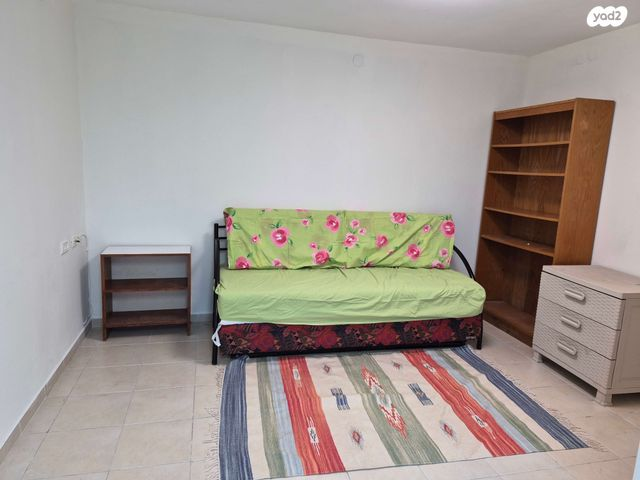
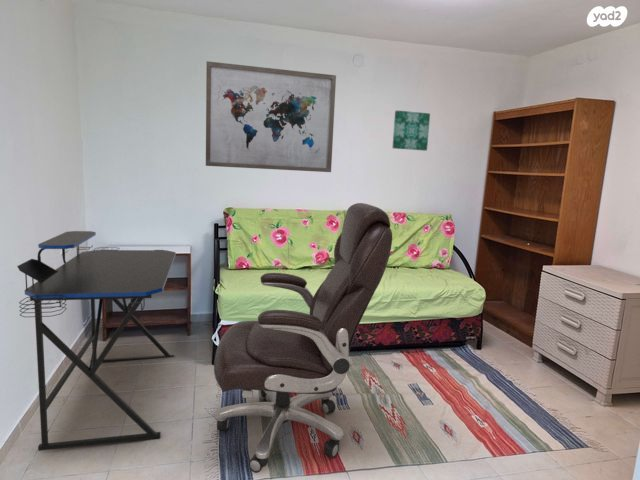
+ wall art [205,60,337,173]
+ desk [16,230,177,452]
+ wall art [391,109,431,152]
+ chair [213,202,393,474]
